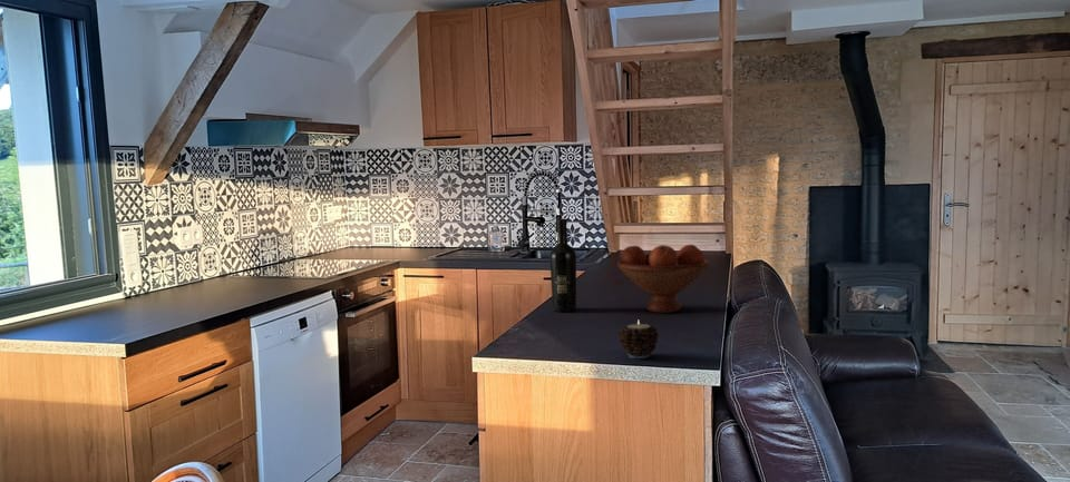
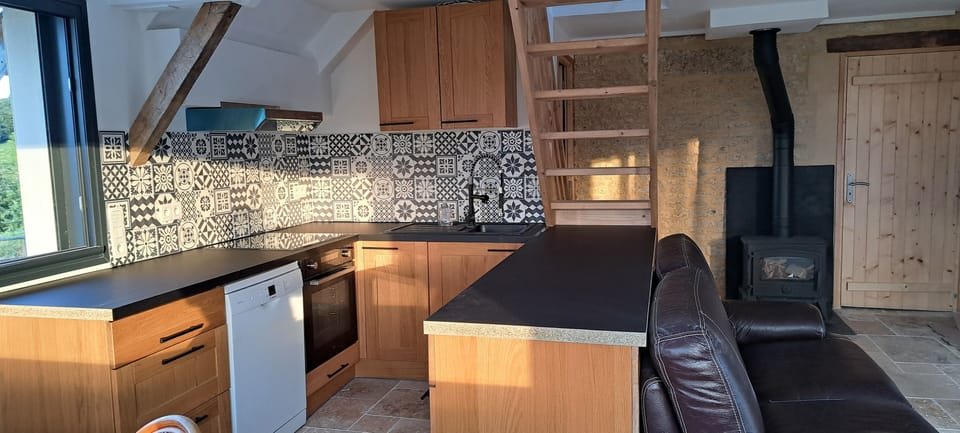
- wine bottle [548,218,577,313]
- candle [617,321,660,360]
- fruit bowl [615,244,711,314]
